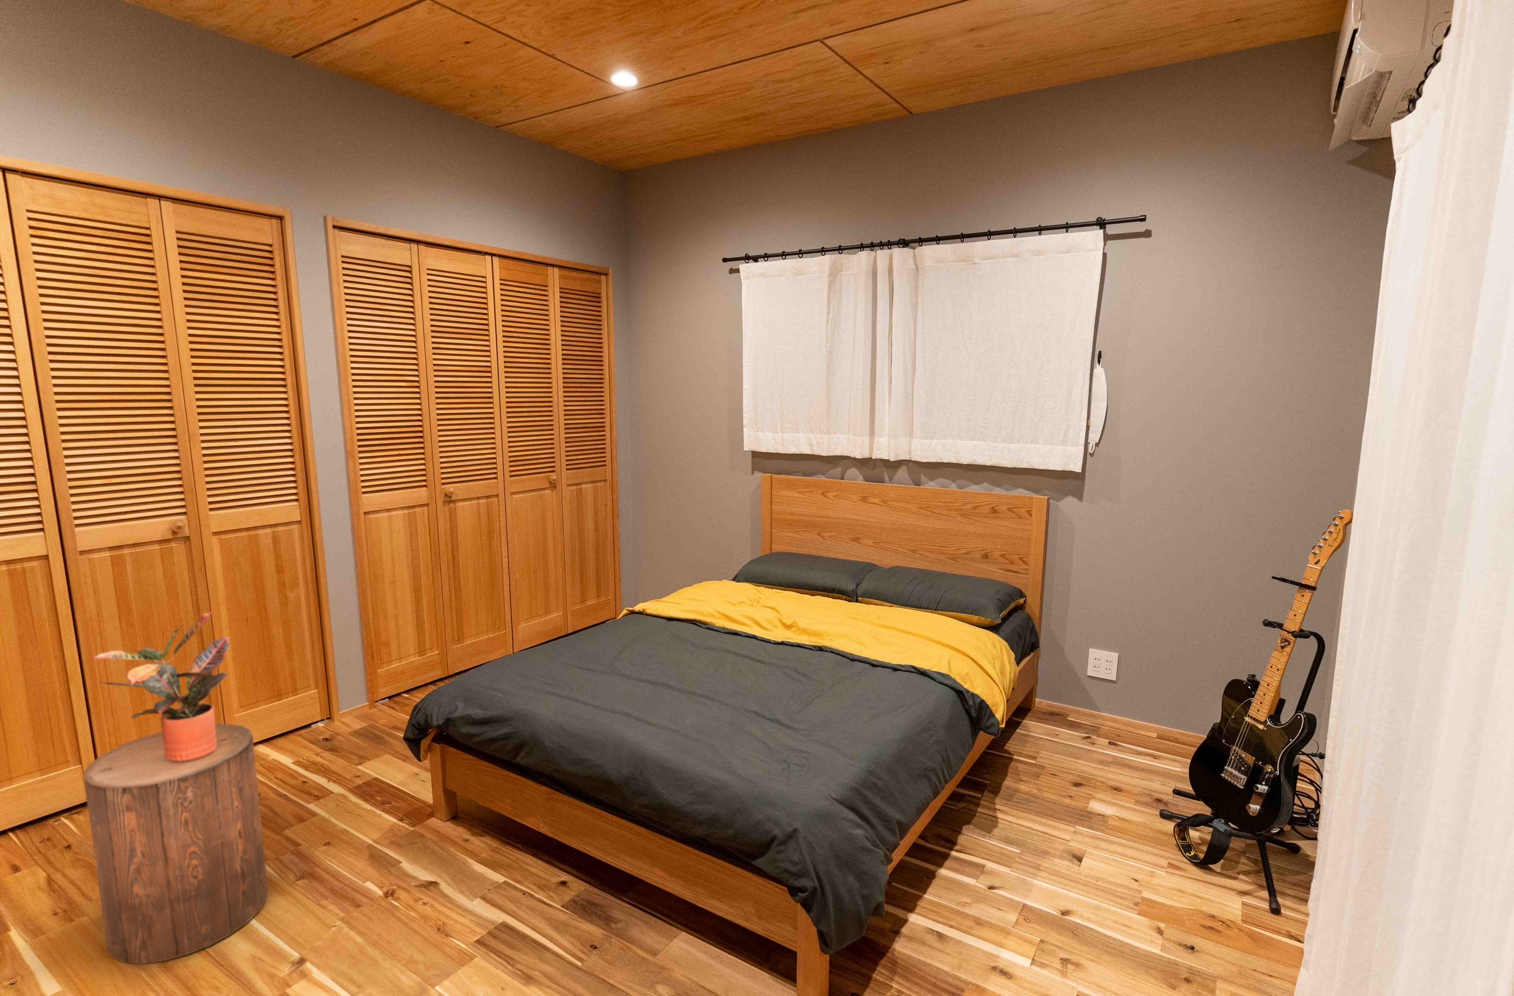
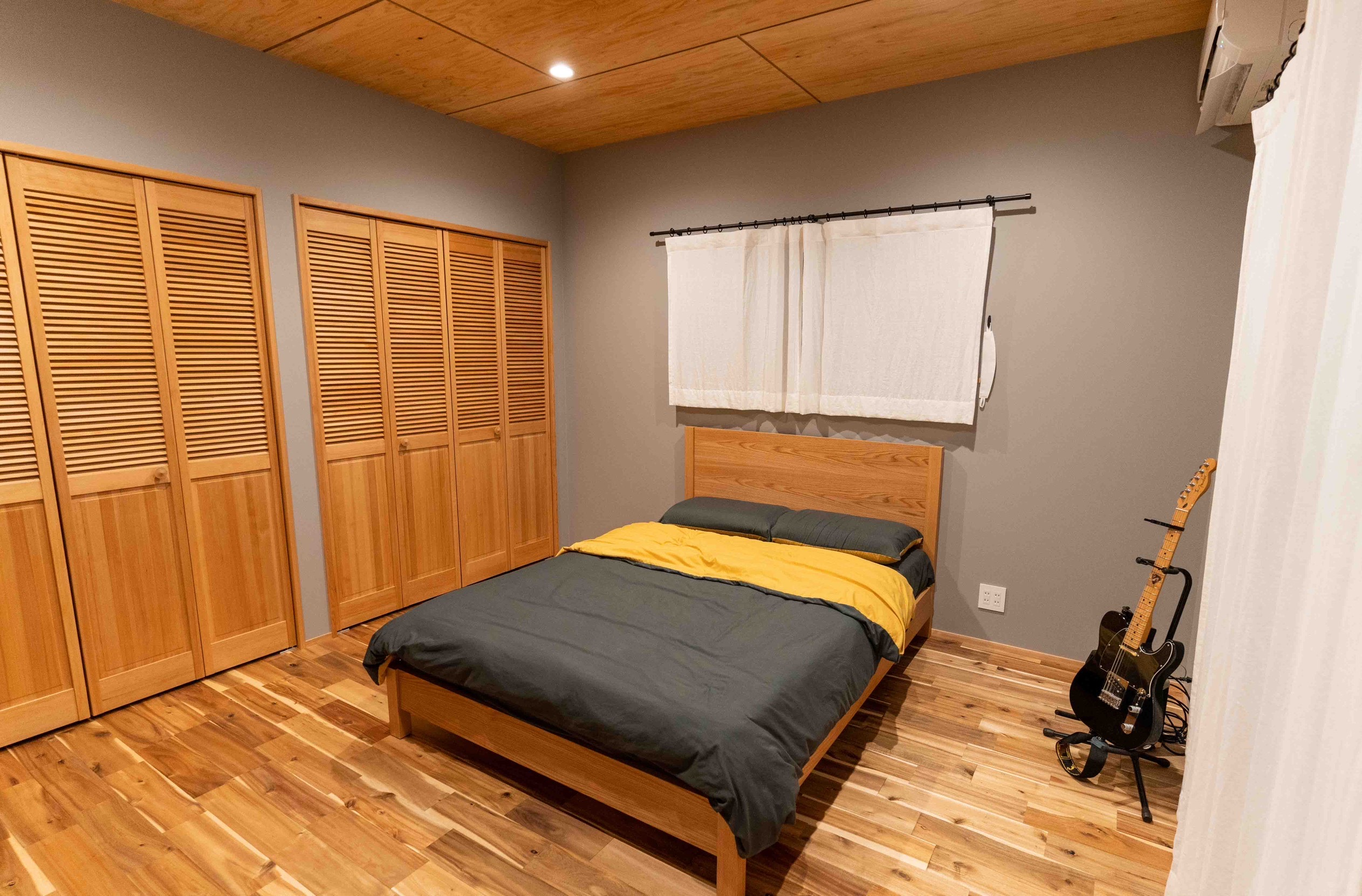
- stool [83,724,269,964]
- potted plant [91,610,230,761]
